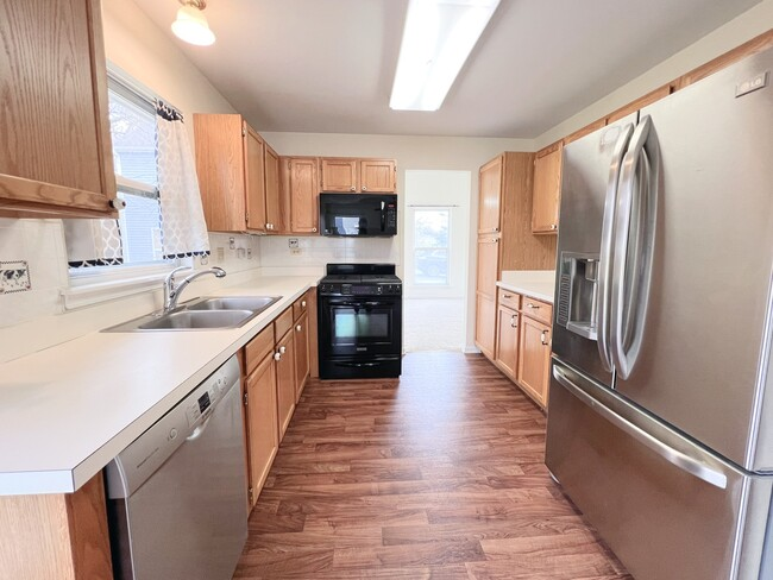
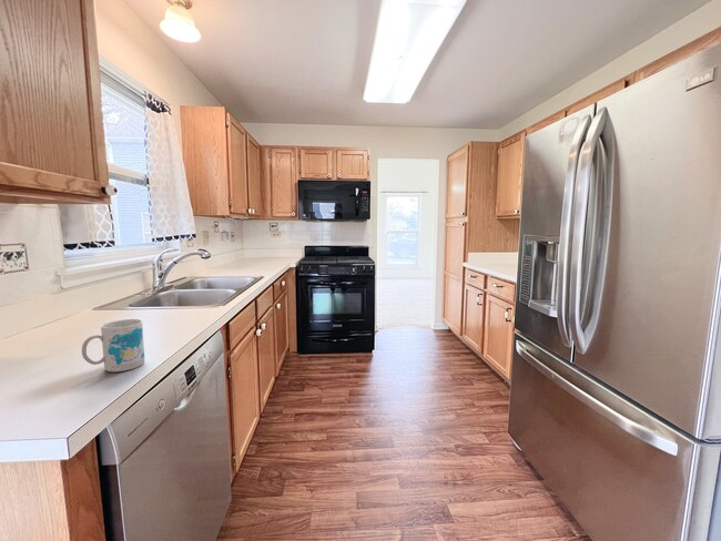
+ mug [81,318,145,372]
